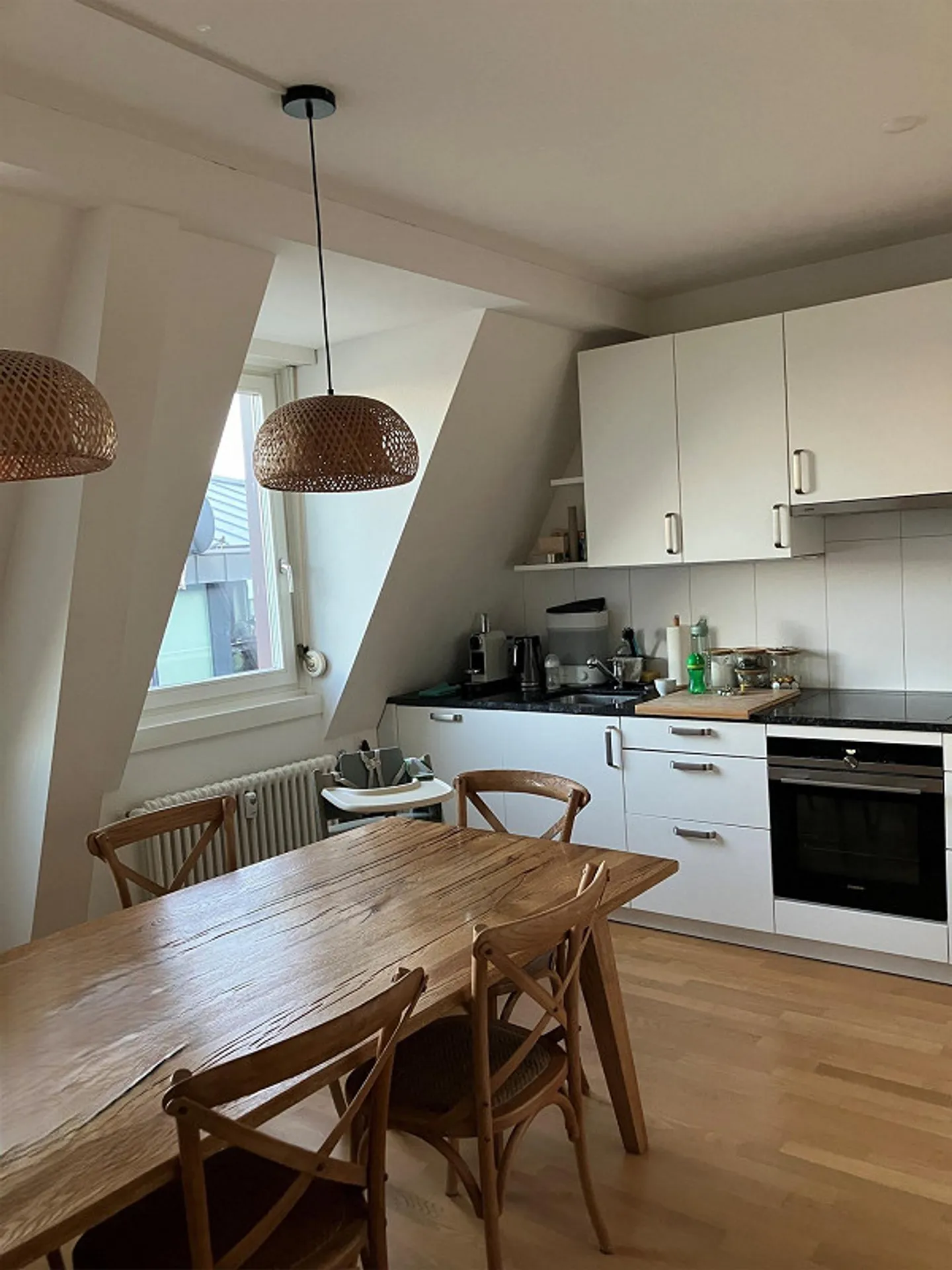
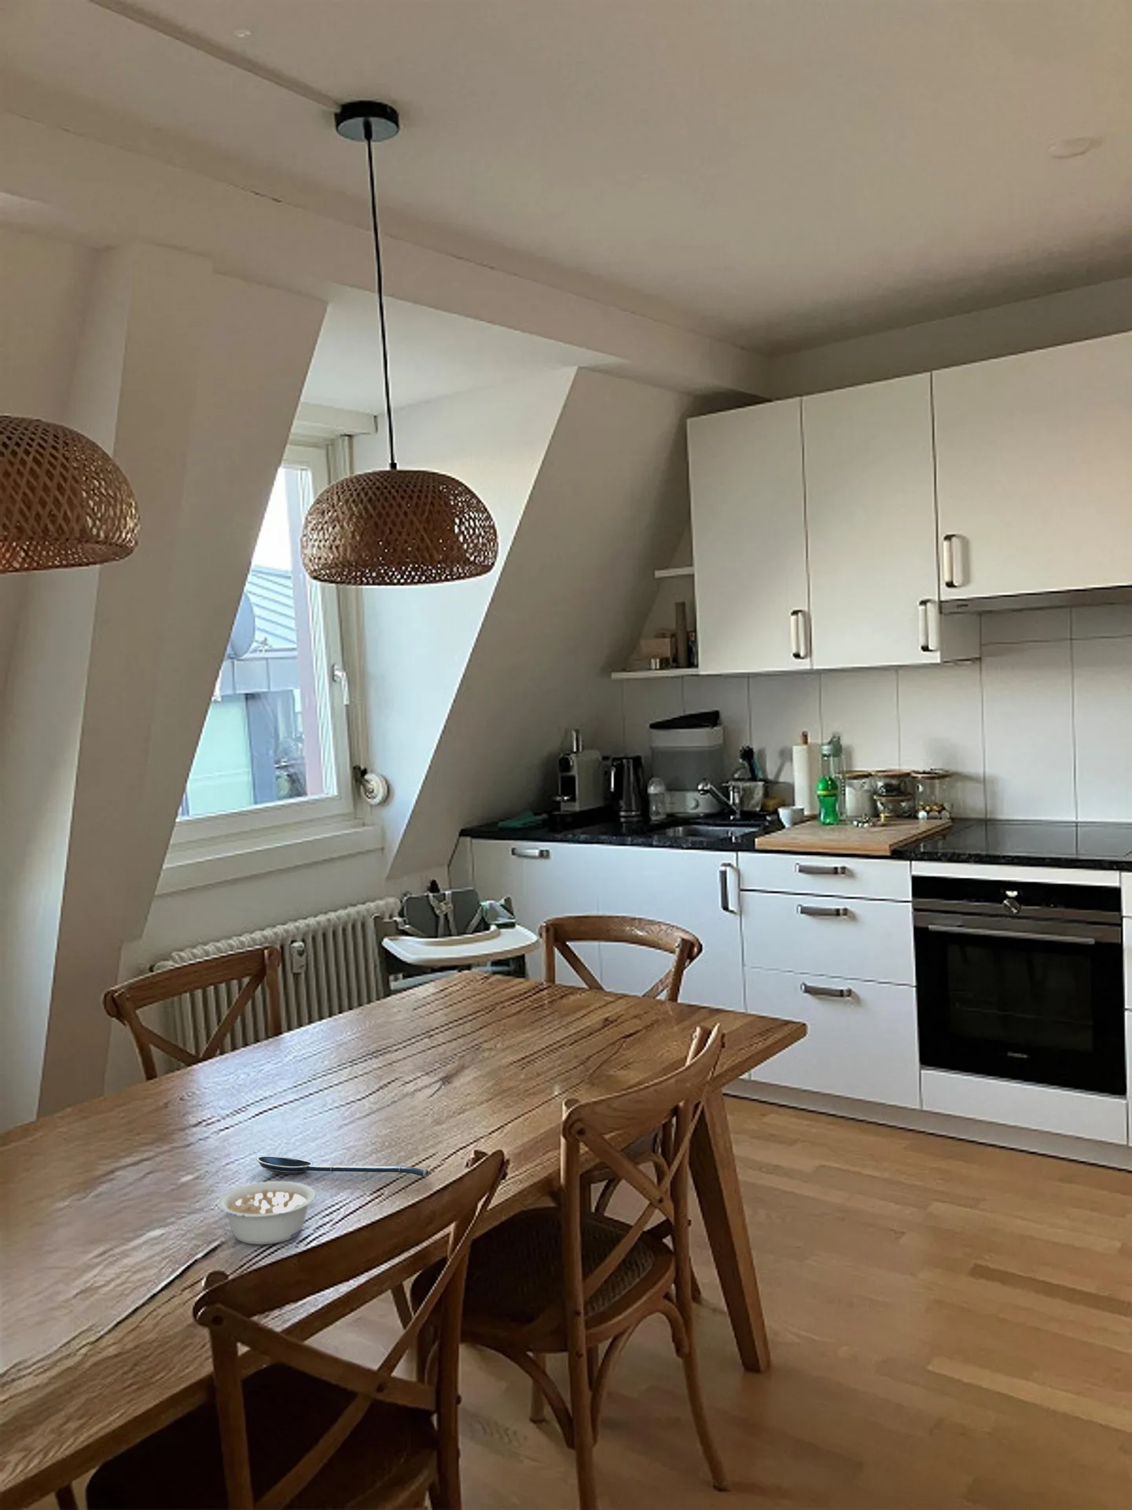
+ legume [216,1181,316,1245]
+ spoon [257,1156,429,1177]
